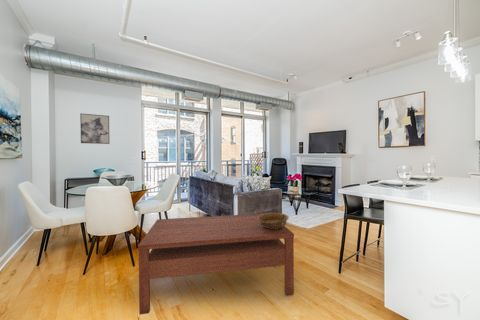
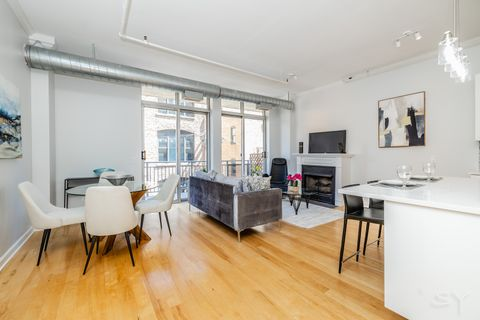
- coffee table [137,212,295,316]
- decorative bowl [258,212,290,229]
- wall art [79,112,110,145]
